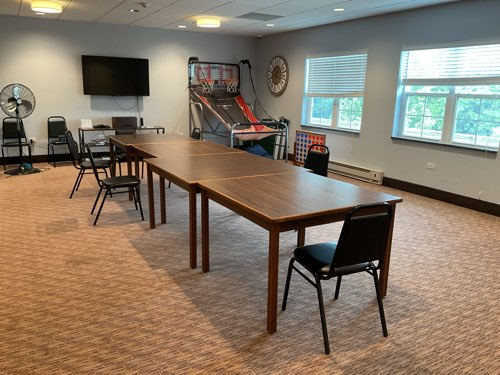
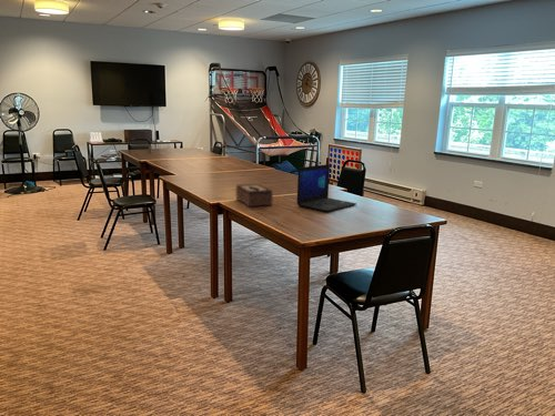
+ tissue box [235,183,274,207]
+ laptop [296,163,357,213]
